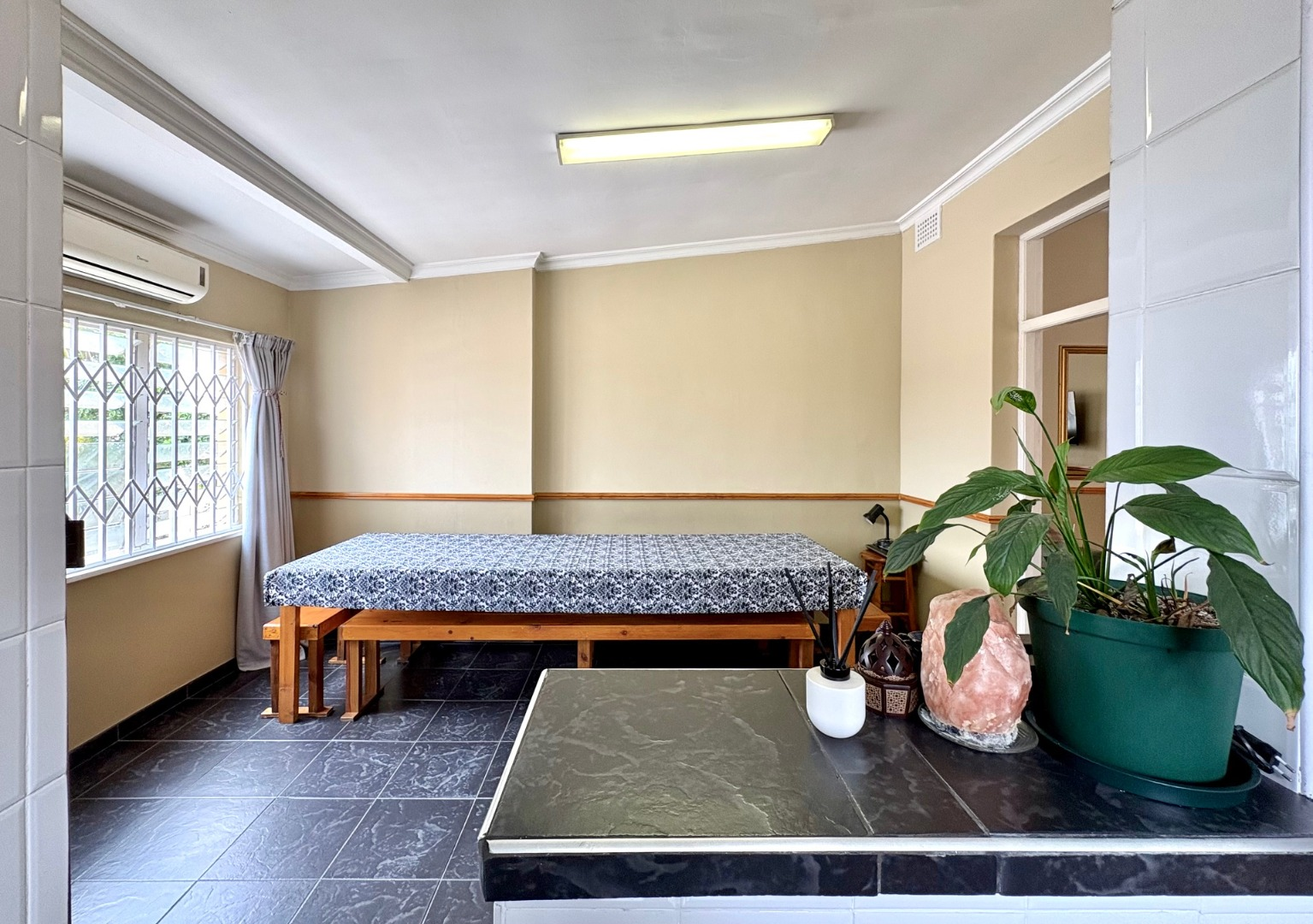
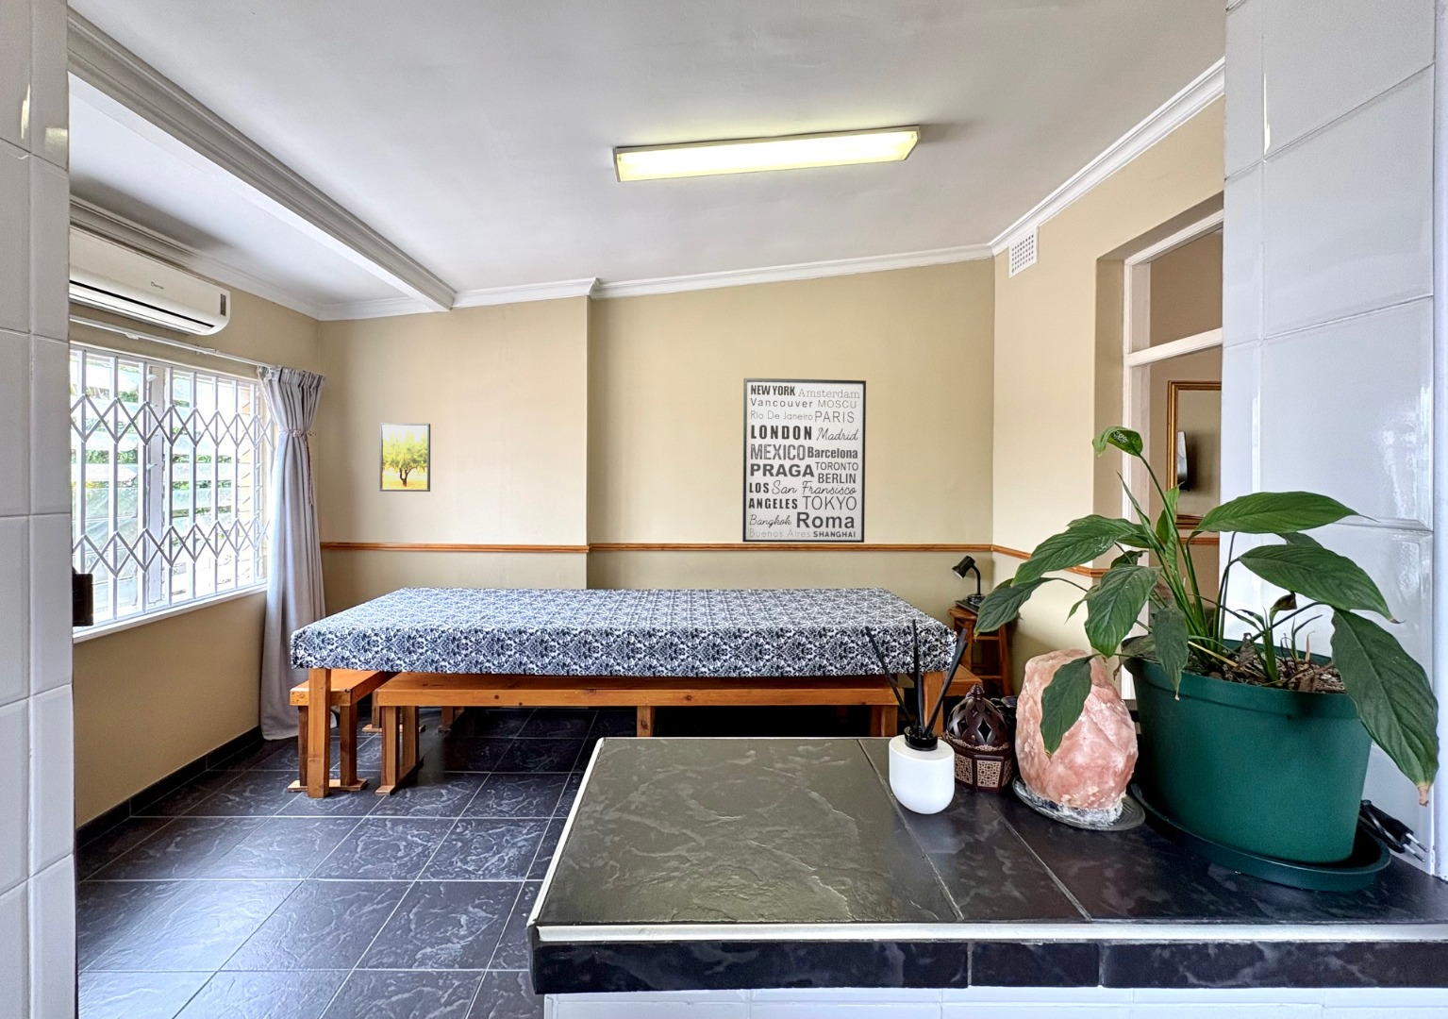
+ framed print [378,421,431,493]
+ wall art [741,377,867,544]
